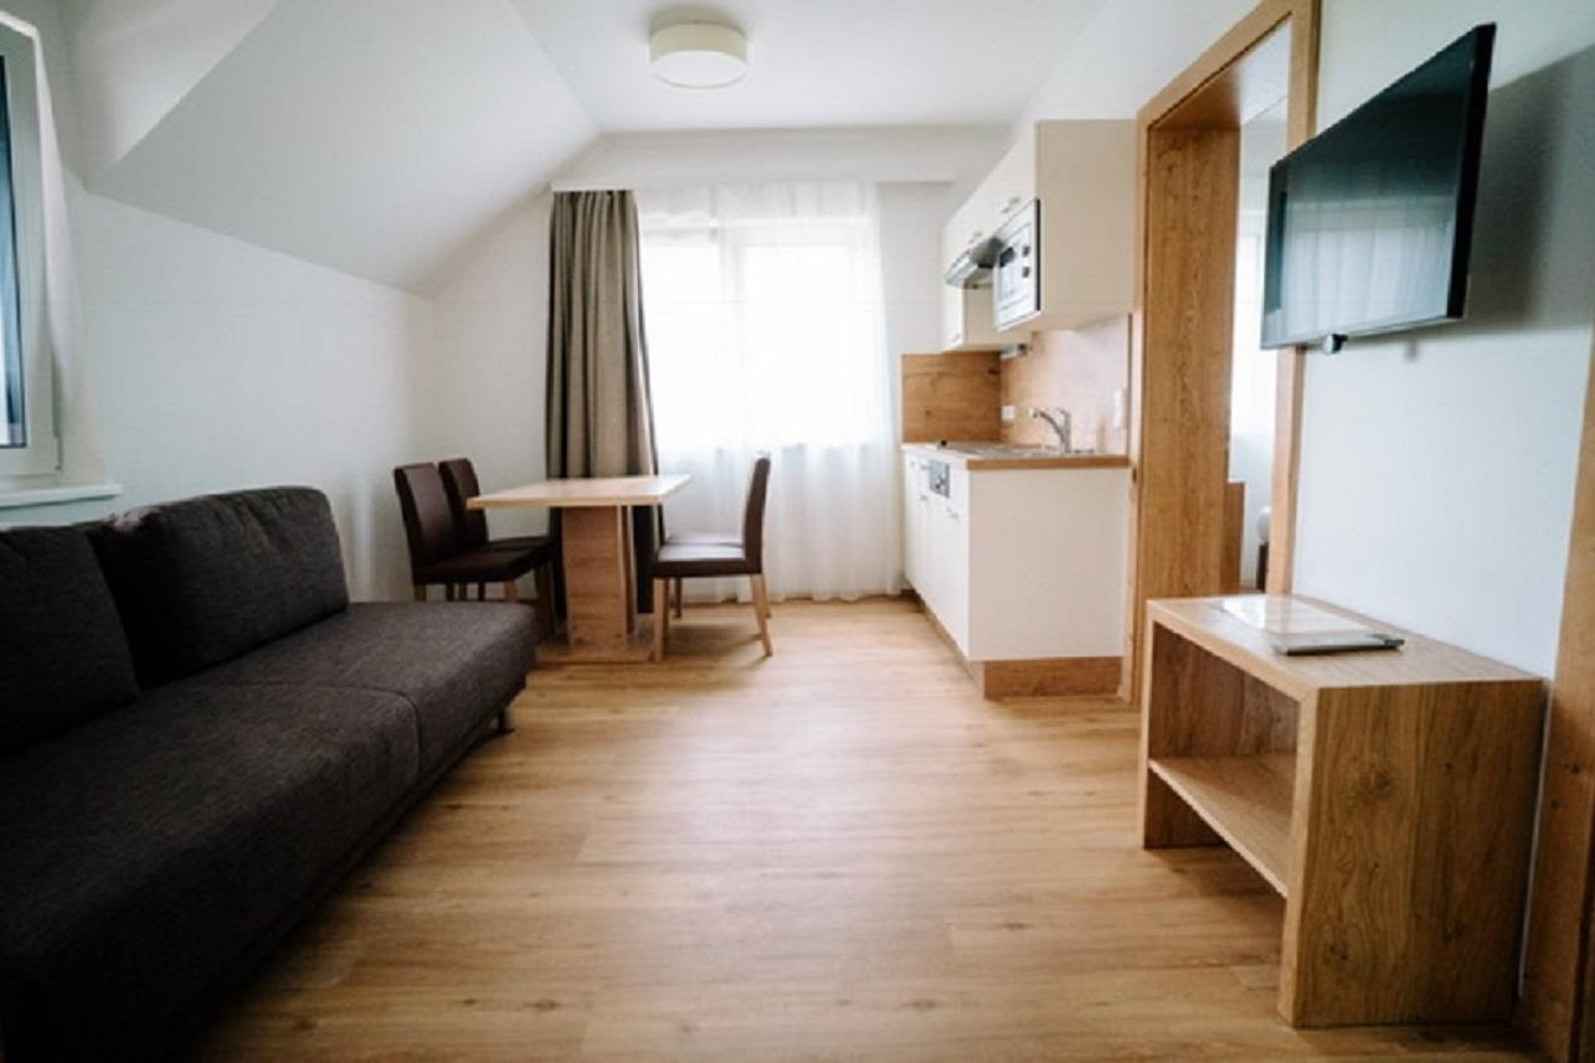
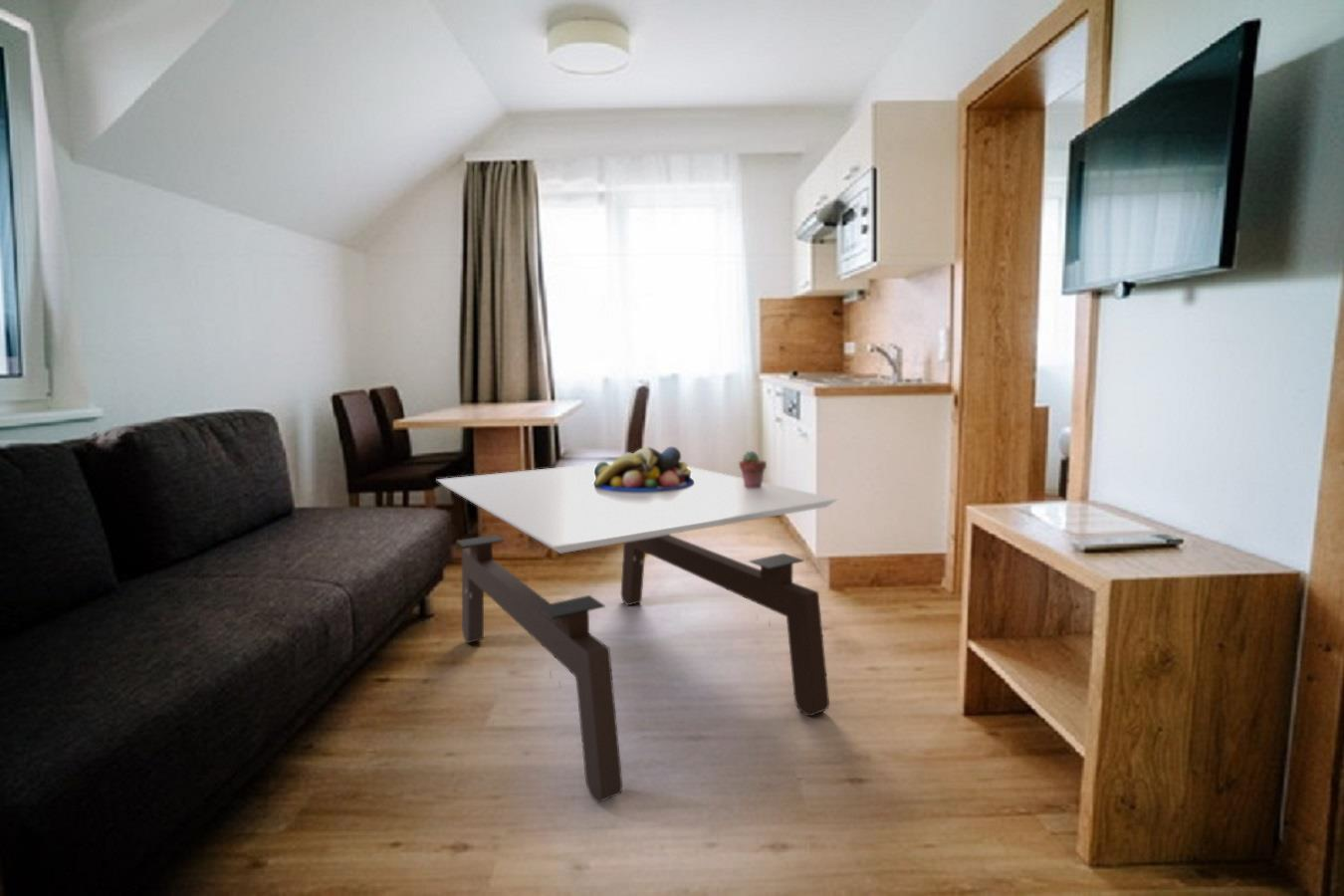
+ coffee table [436,461,839,803]
+ fruit bowl [592,446,695,492]
+ potted succulent [738,450,768,488]
